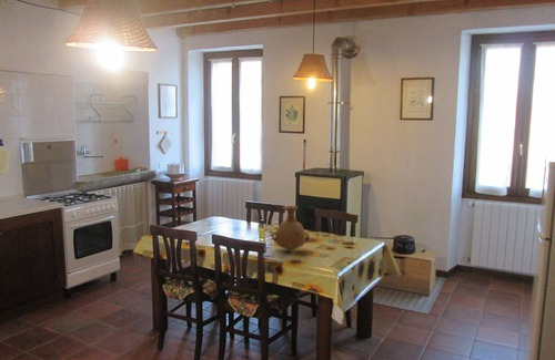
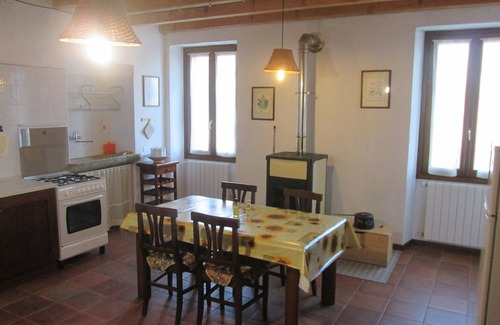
- vase [271,205,311,251]
